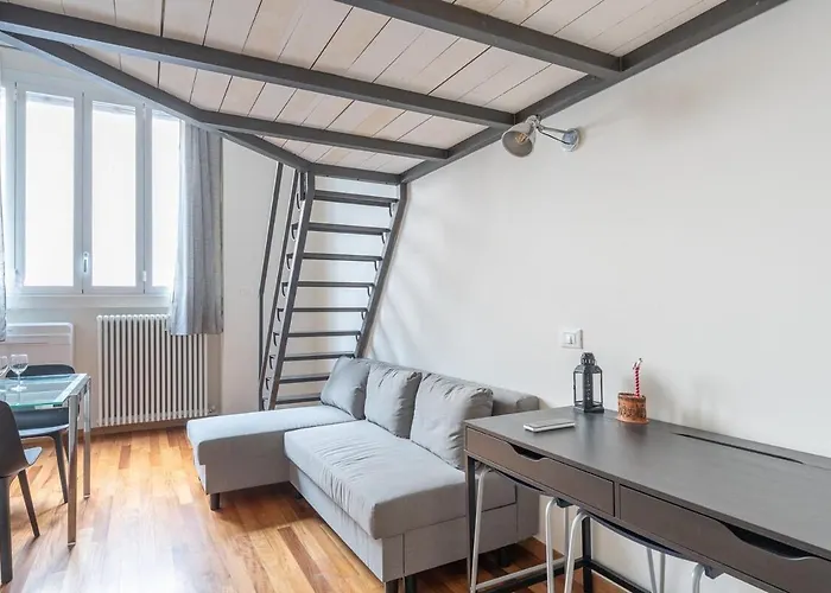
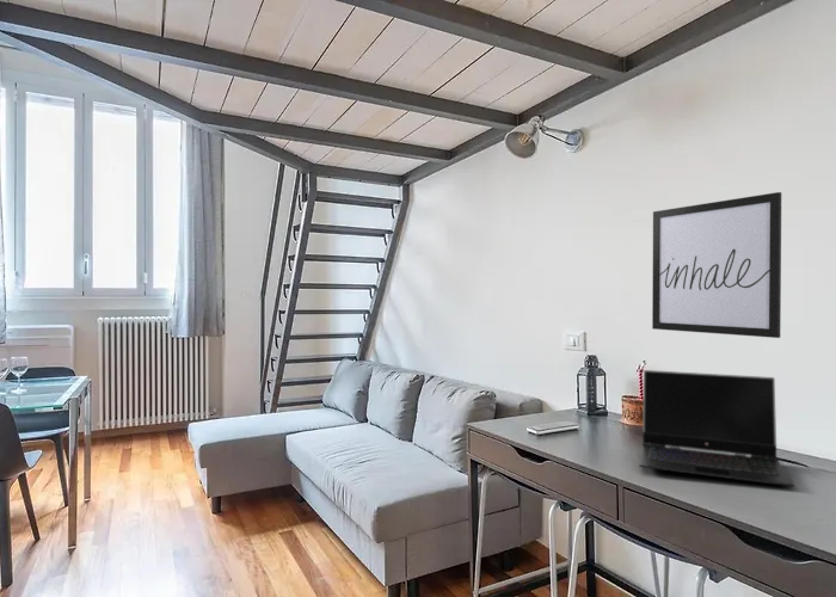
+ wall art [651,191,782,339]
+ laptop computer [638,369,795,488]
